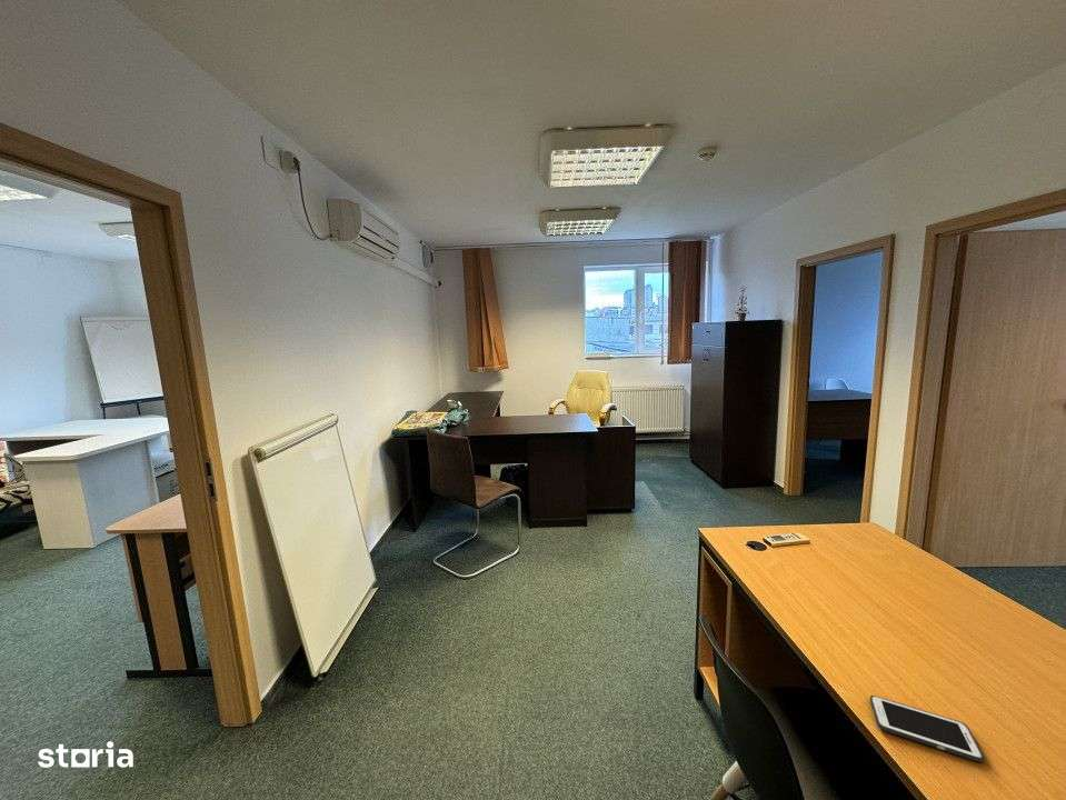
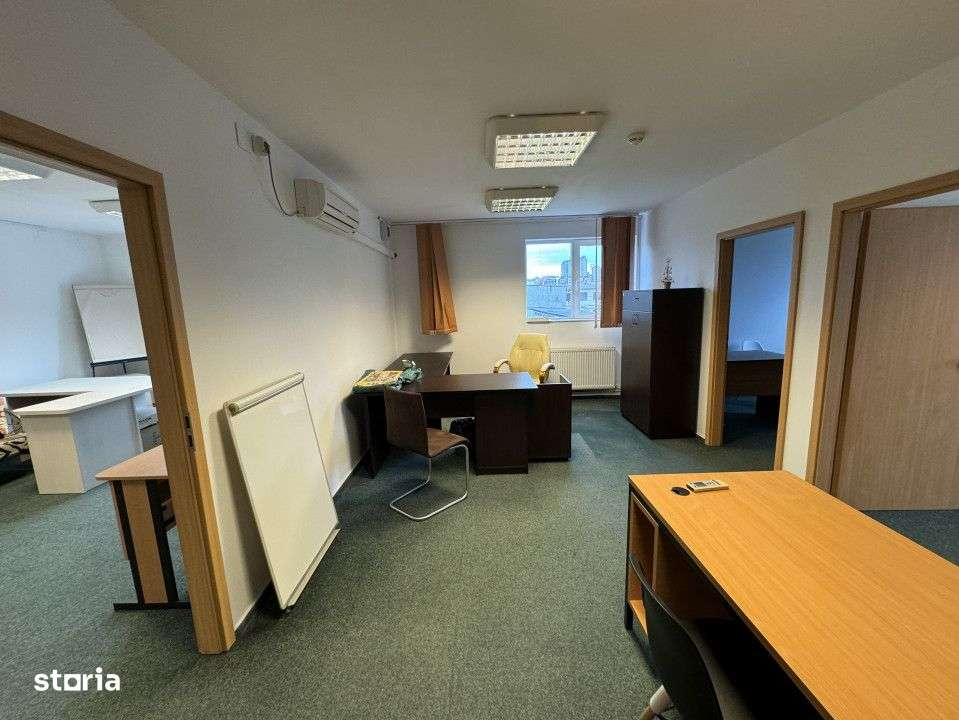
- cell phone [869,694,985,763]
